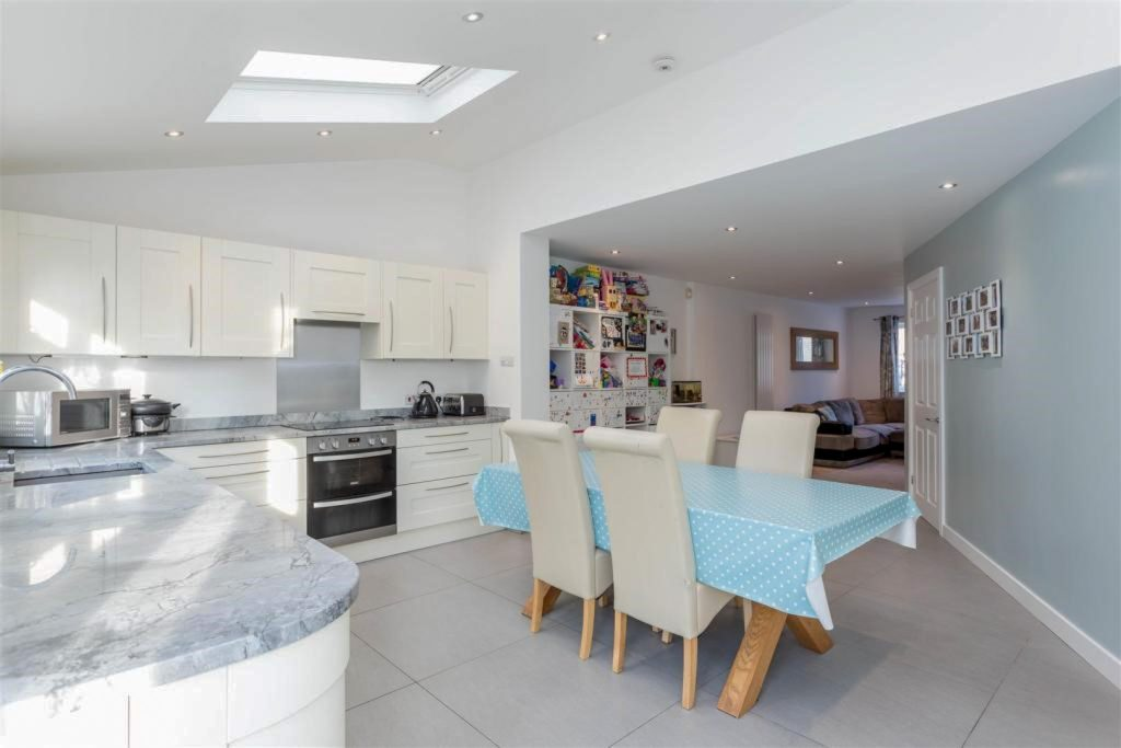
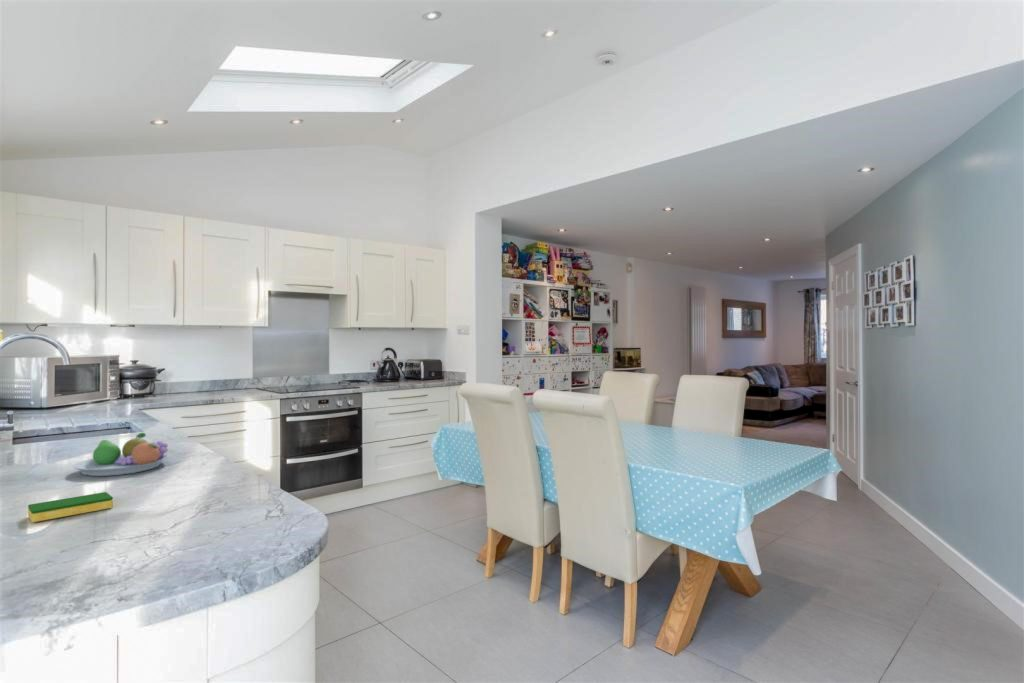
+ dish sponge [27,491,114,523]
+ fruit bowl [72,432,170,477]
